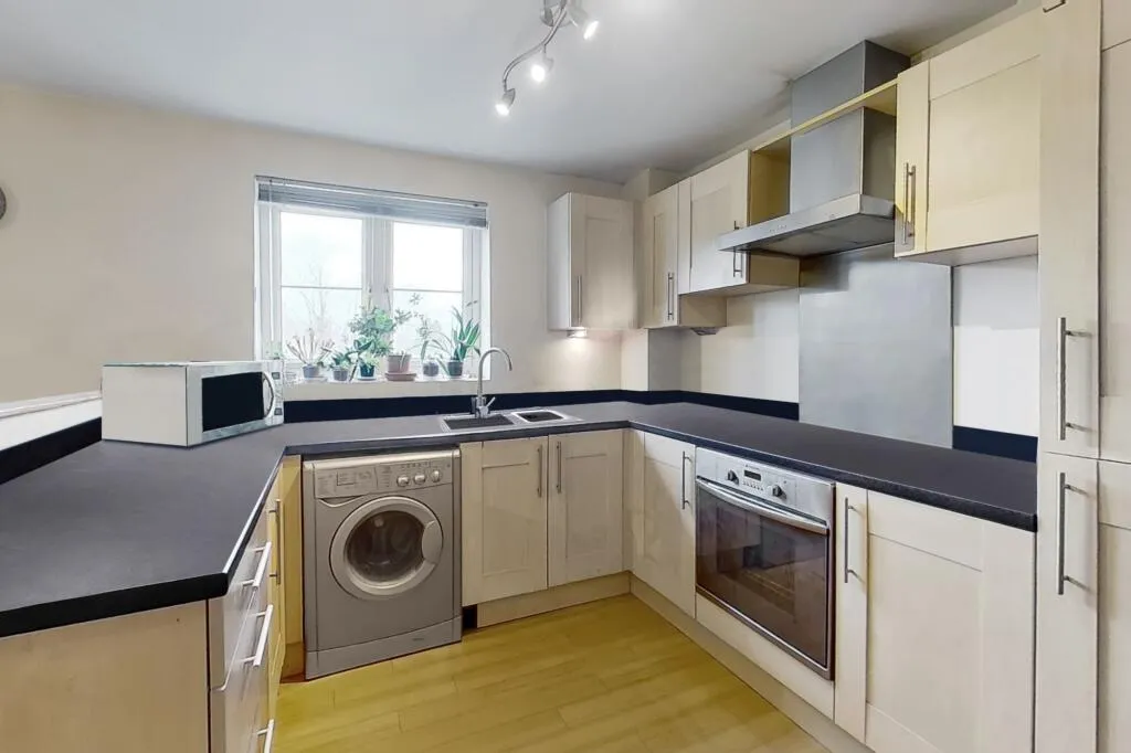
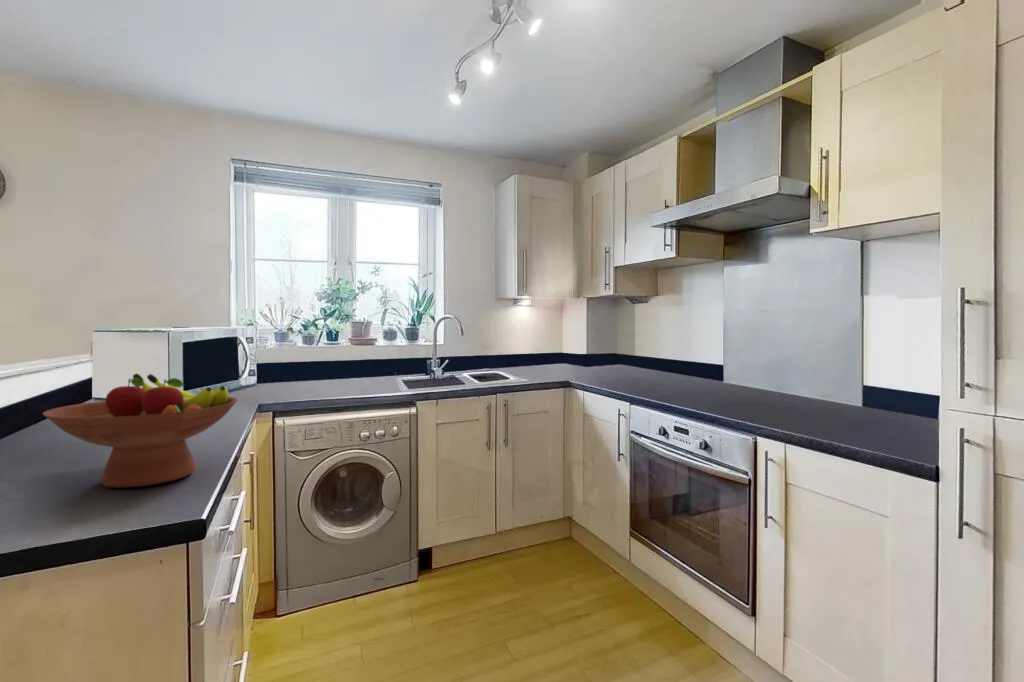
+ fruit bowl [42,372,239,489]
